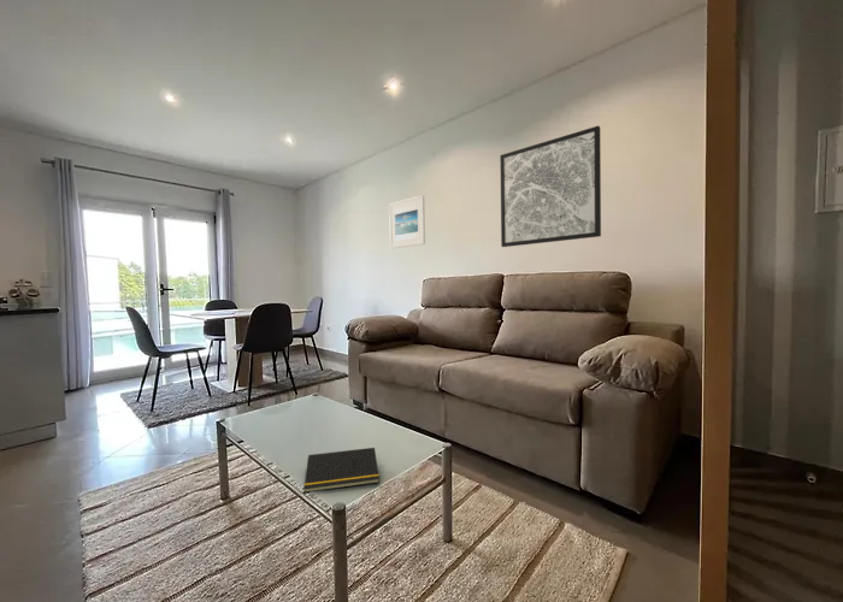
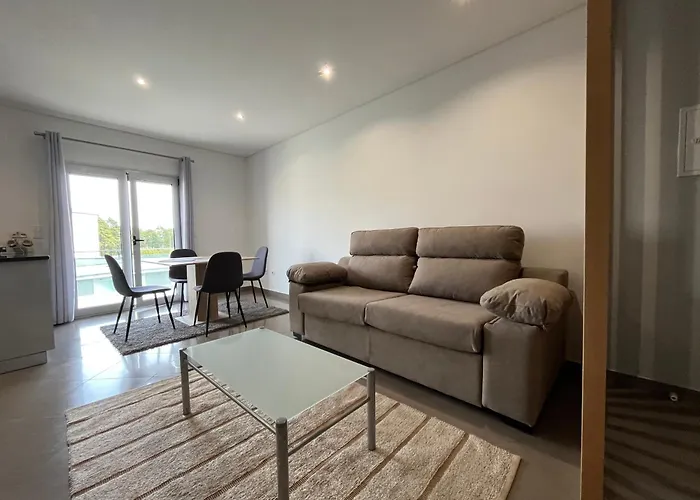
- wall art [499,125,602,248]
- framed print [388,194,426,249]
- notepad [302,447,381,494]
